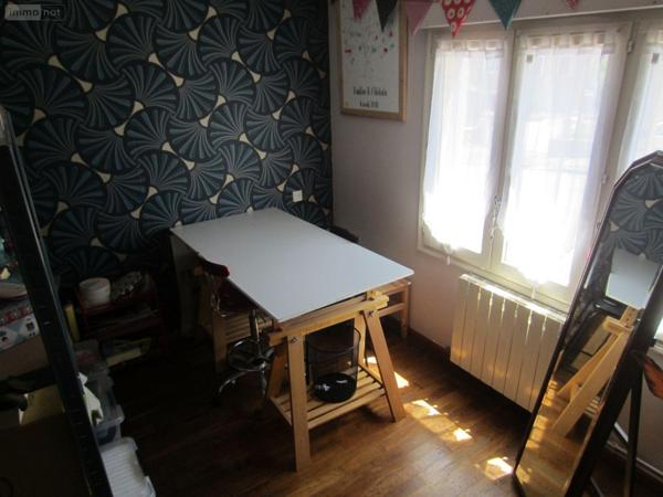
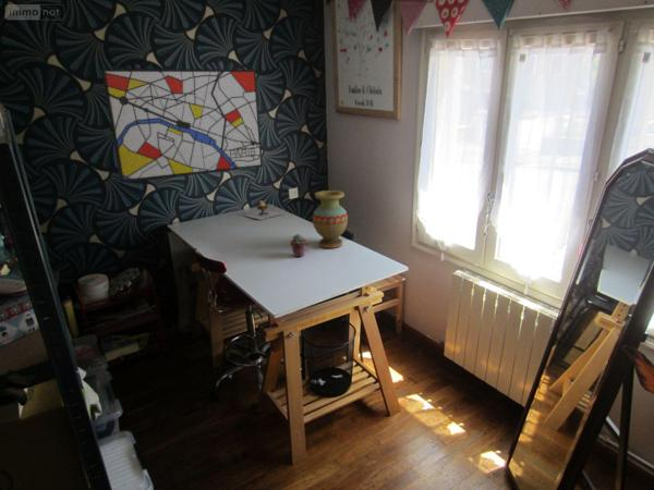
+ potted succulent [289,233,308,258]
+ vase [312,189,349,249]
+ wall art [100,68,264,184]
+ candle [243,199,283,221]
